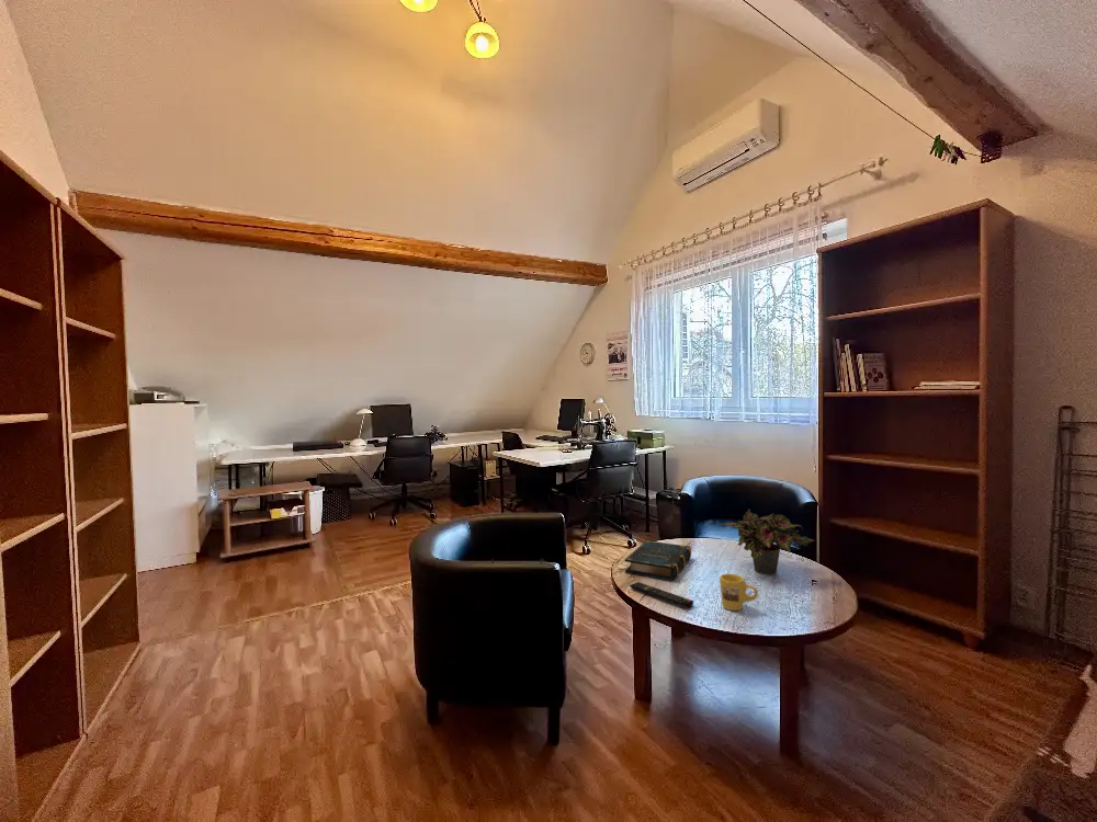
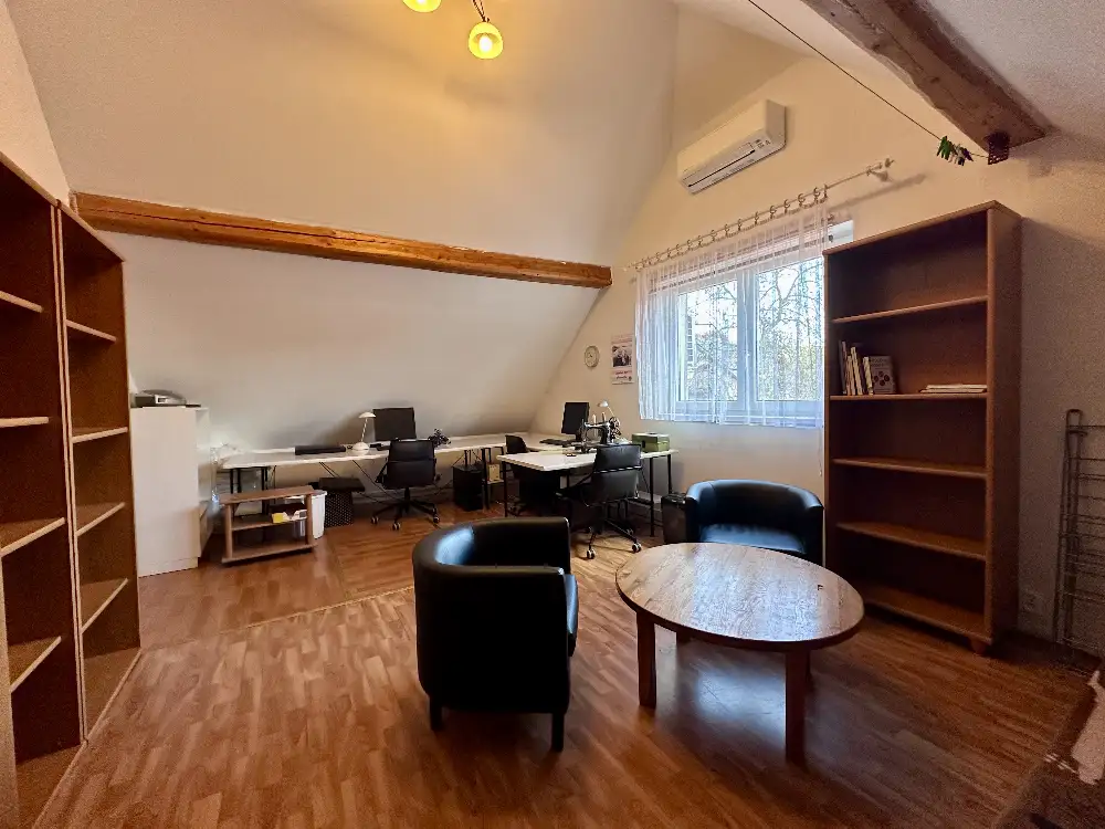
- potted plant [720,509,815,575]
- book [623,539,692,582]
- remote control [629,581,694,608]
- mug [719,572,759,612]
